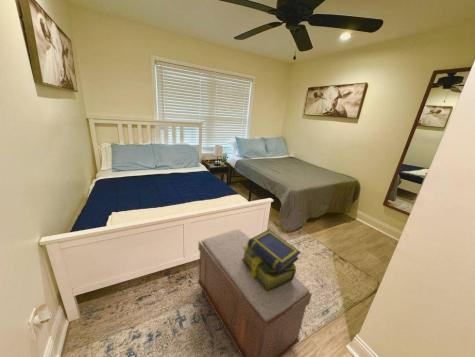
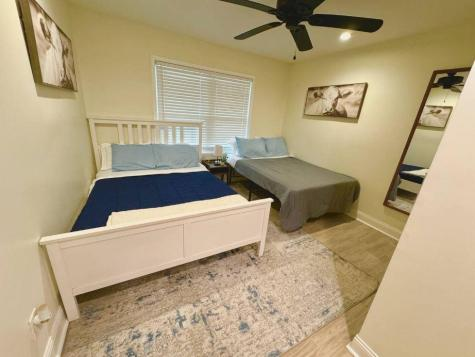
- bench [196,228,313,357]
- stack of books [241,228,302,293]
